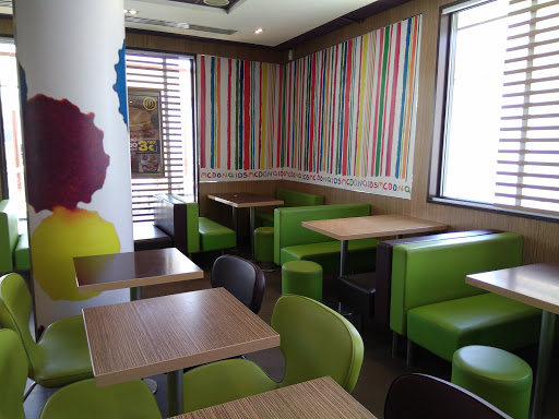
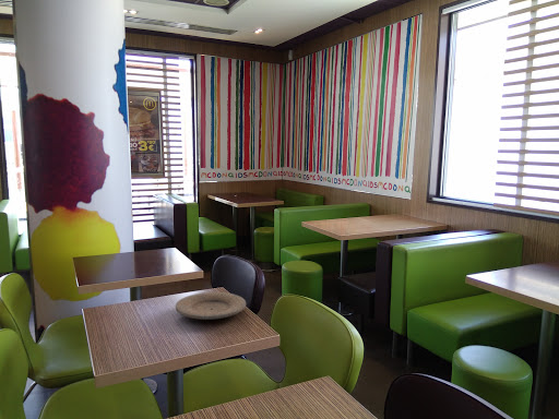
+ plate [175,291,247,321]
